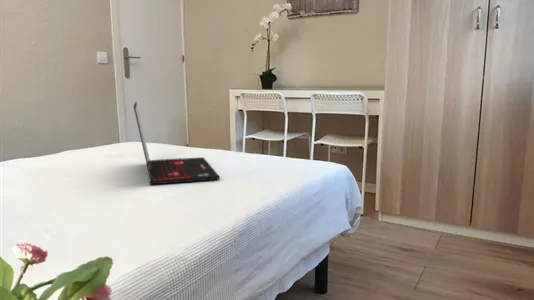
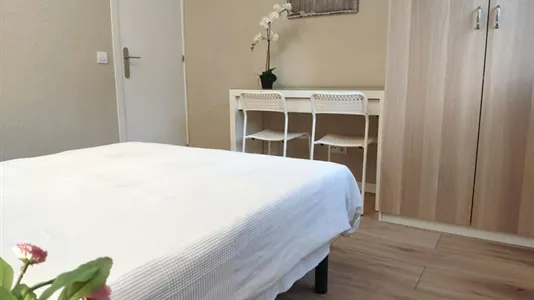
- laptop [133,101,221,186]
